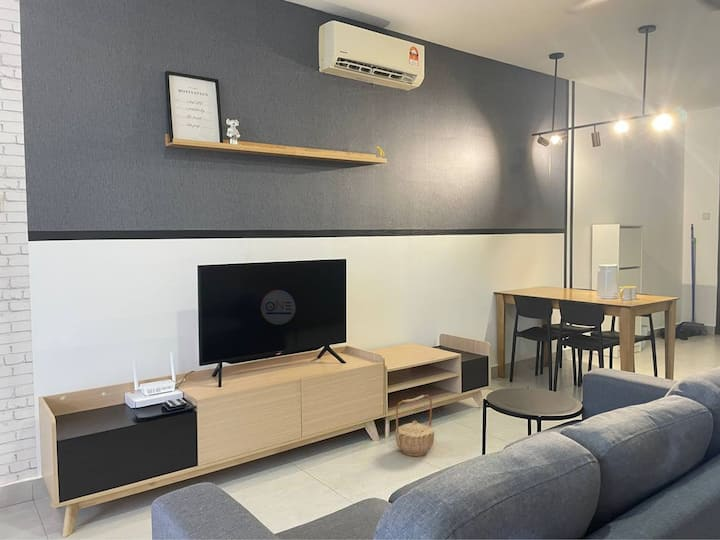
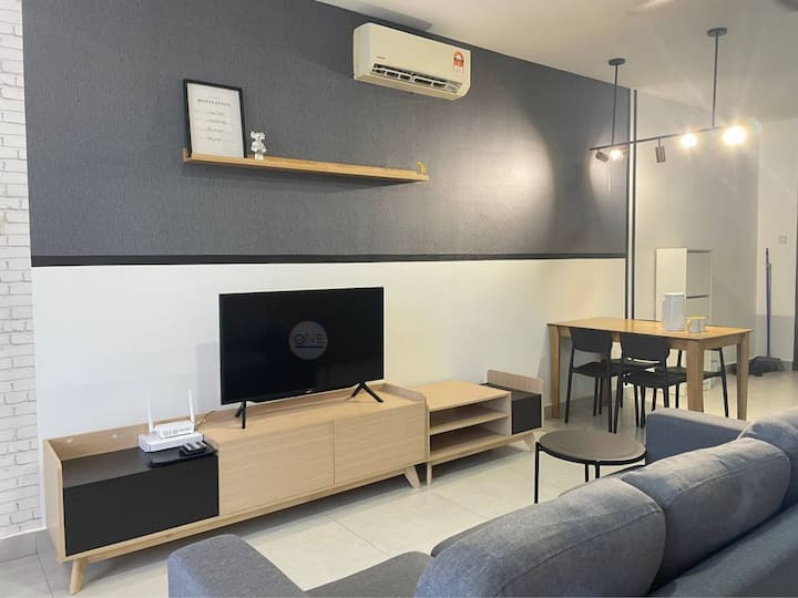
- basket [394,394,435,457]
